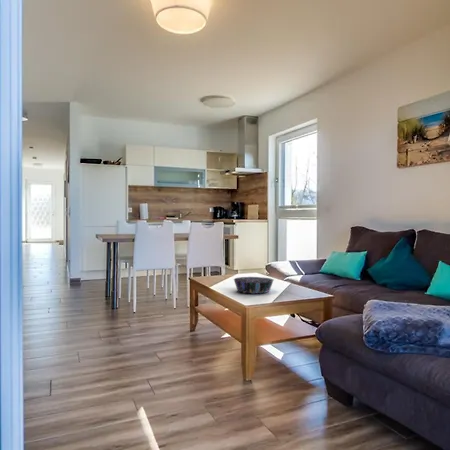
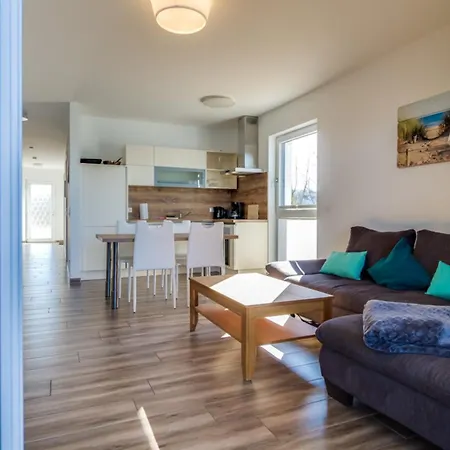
- decorative bowl [233,276,274,294]
